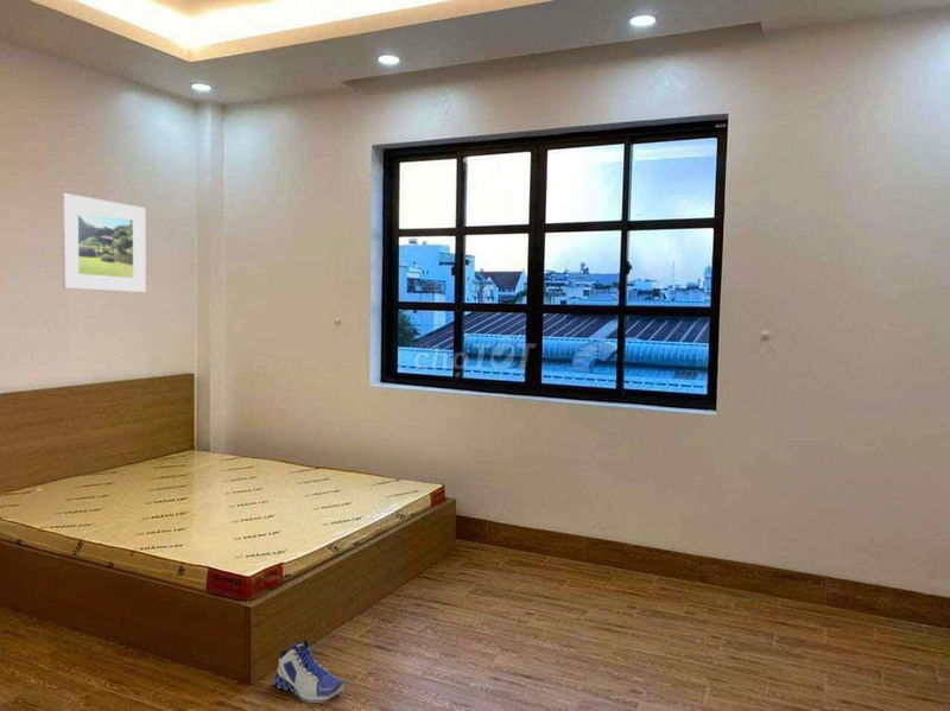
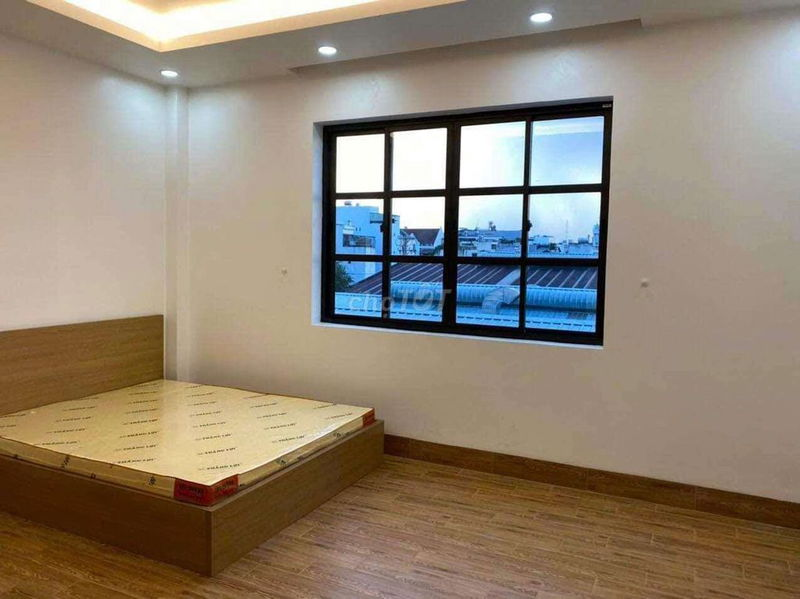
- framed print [61,192,147,293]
- sneaker [272,639,344,704]
